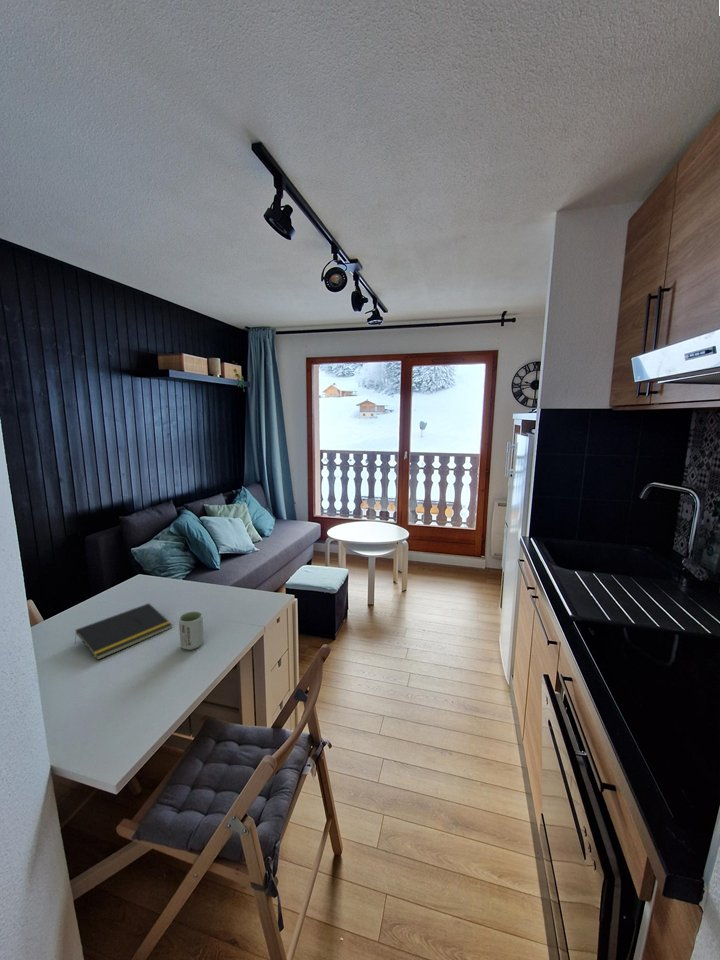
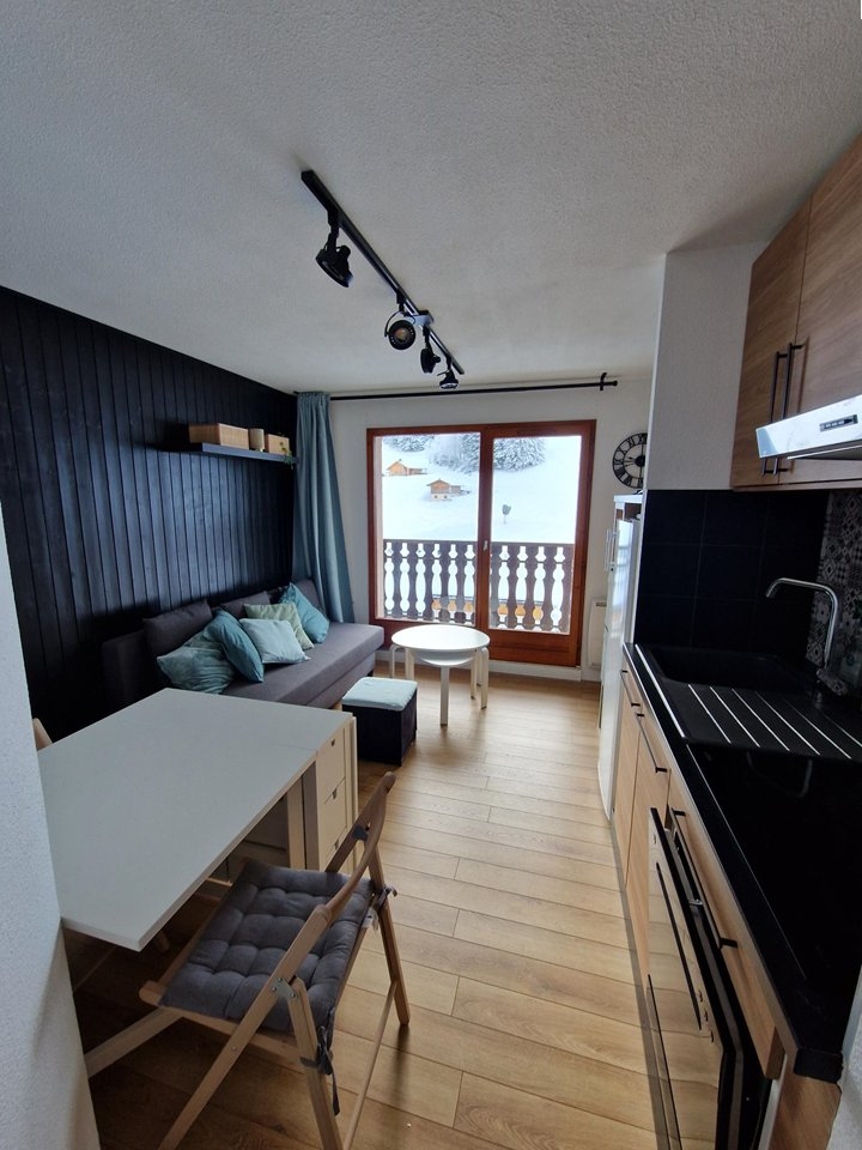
- cup [178,610,205,651]
- notepad [73,602,173,661]
